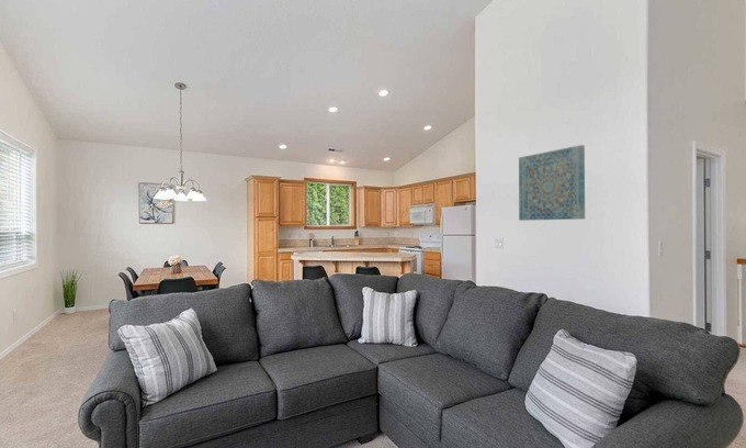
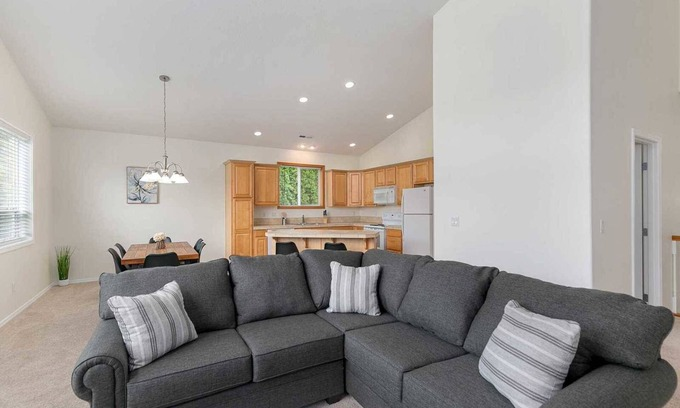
- wall art [518,144,586,222]
